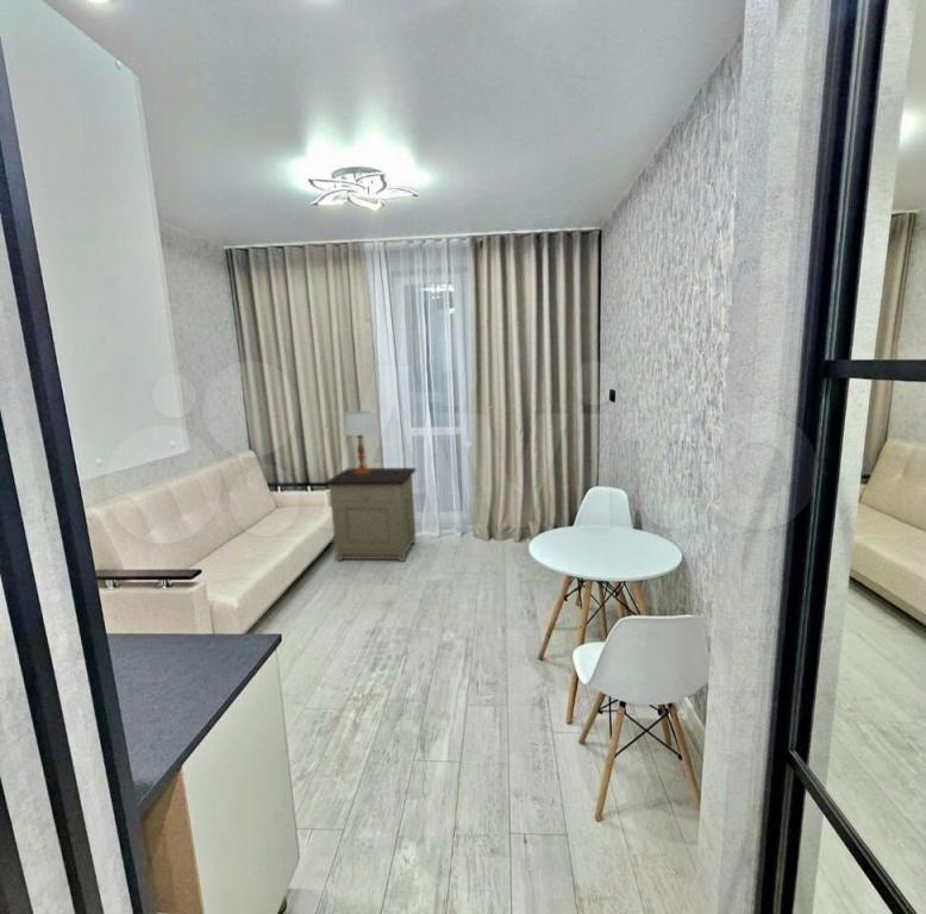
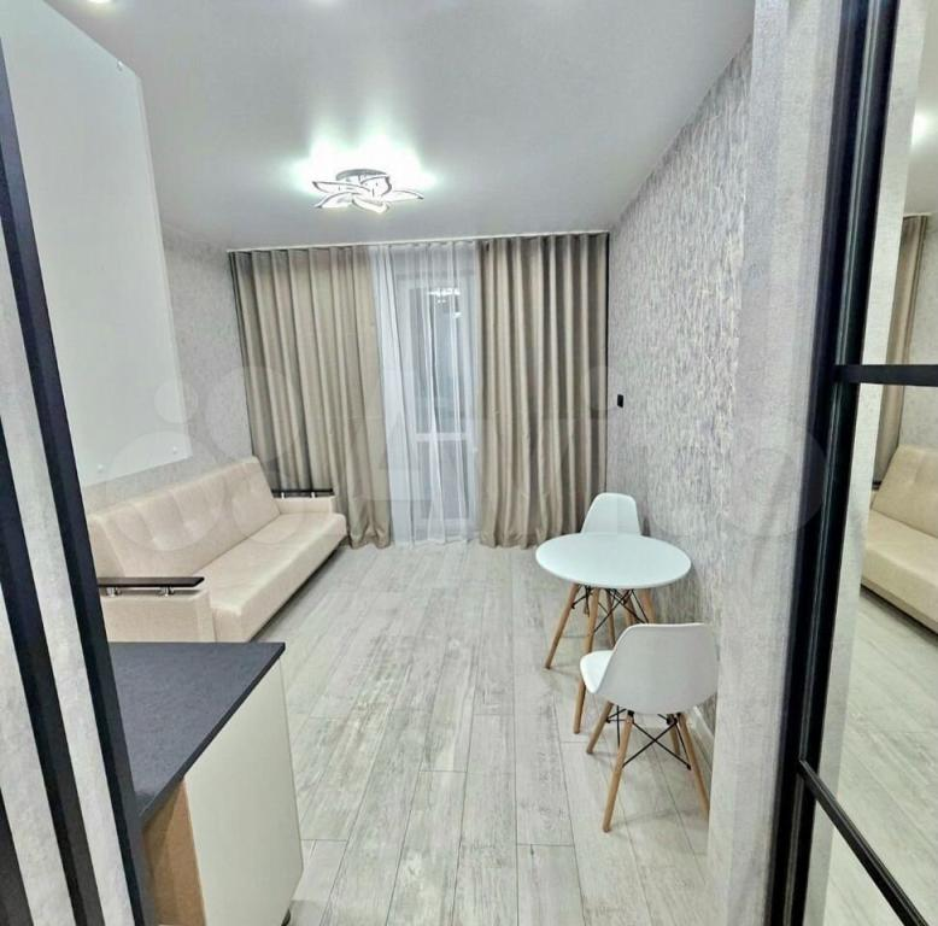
- table lamp [342,409,376,475]
- nightstand [325,467,417,563]
